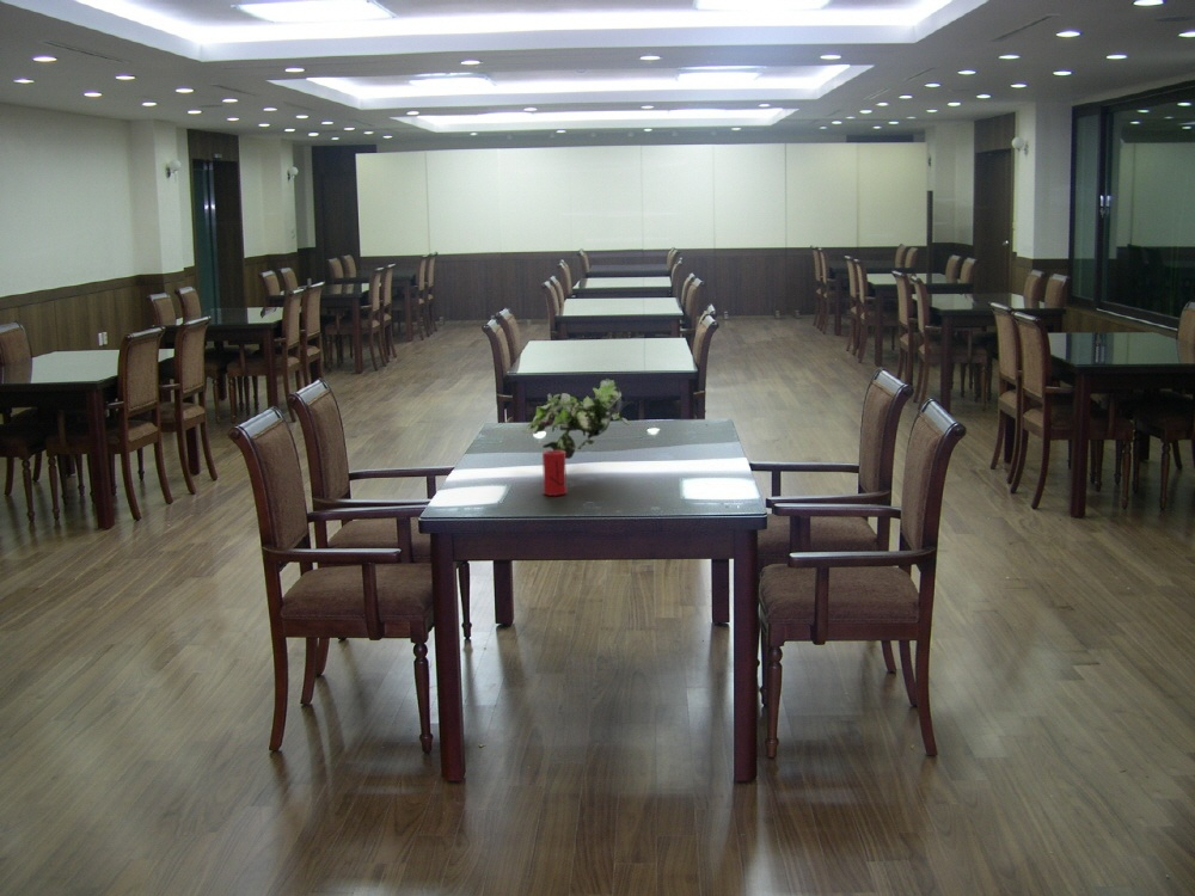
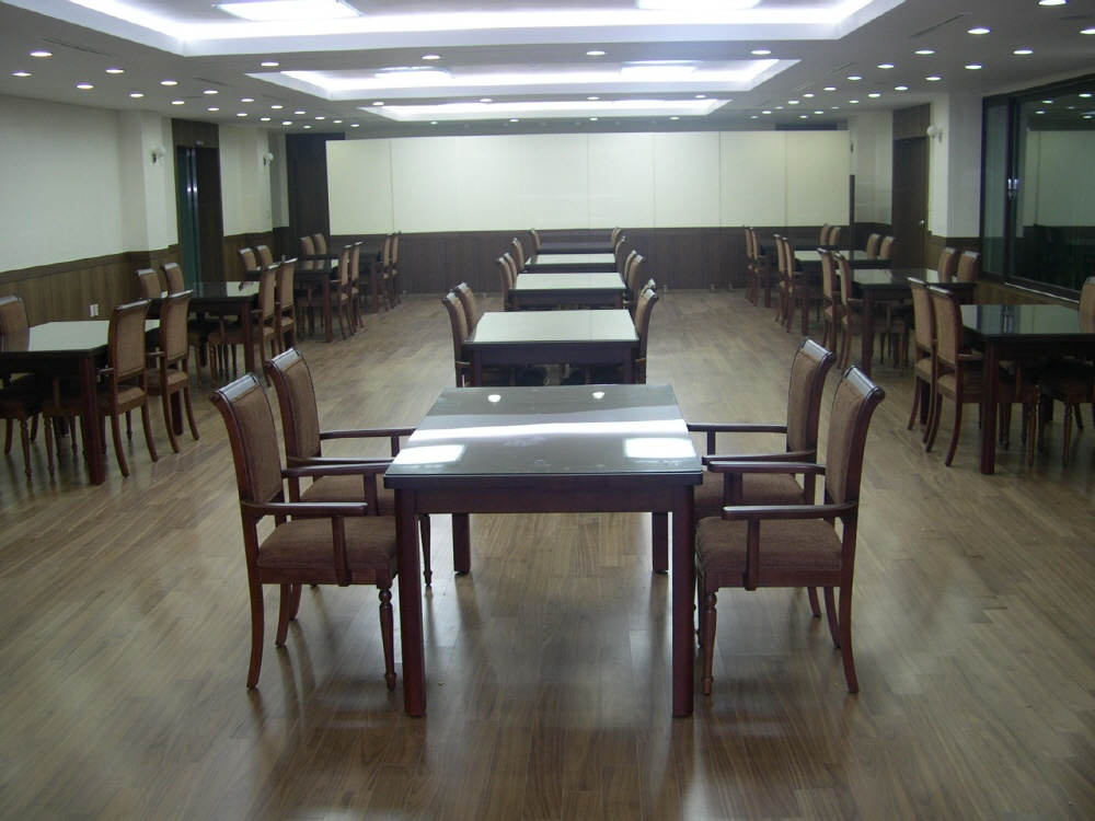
- cup [541,449,568,497]
- plant [521,378,631,460]
